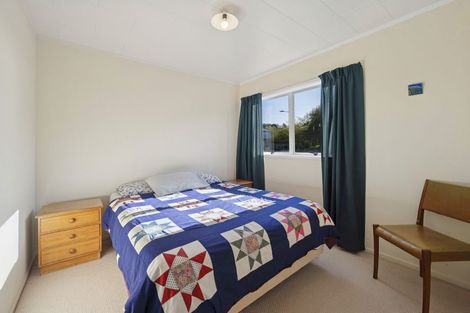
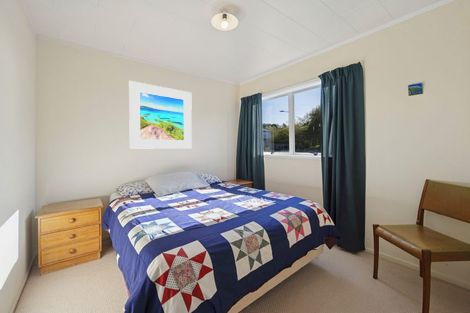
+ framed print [128,80,193,150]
